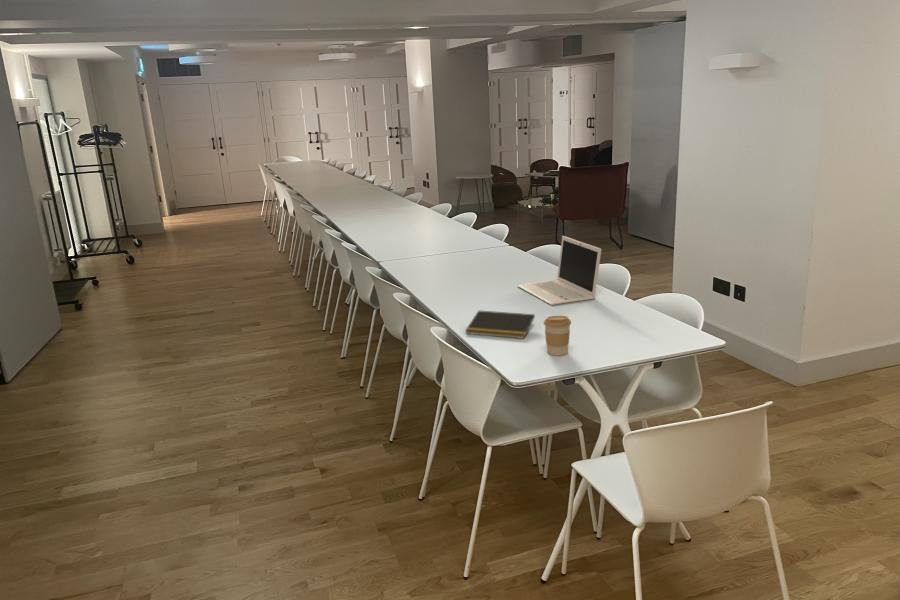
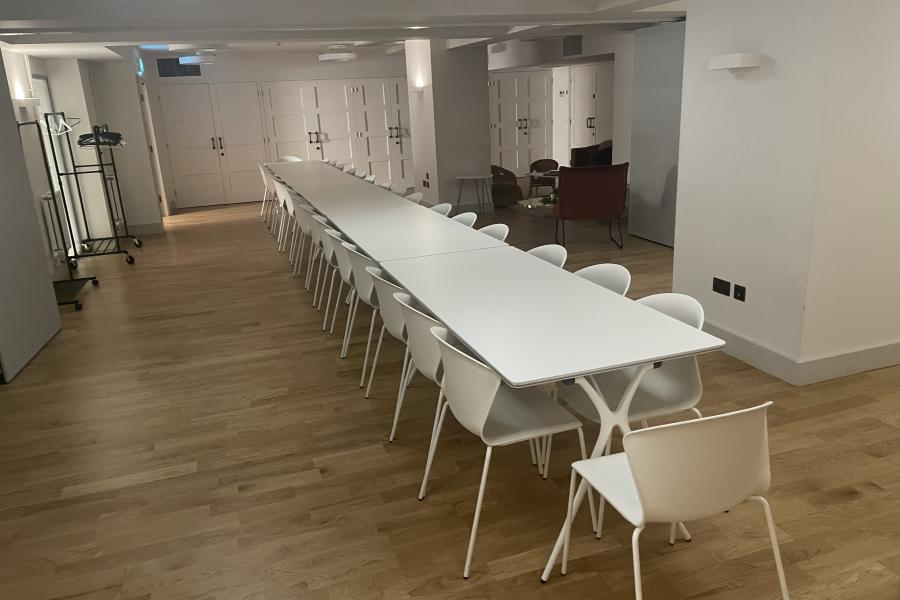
- notepad [464,310,536,340]
- coffee cup [543,315,572,357]
- laptop [517,235,602,306]
